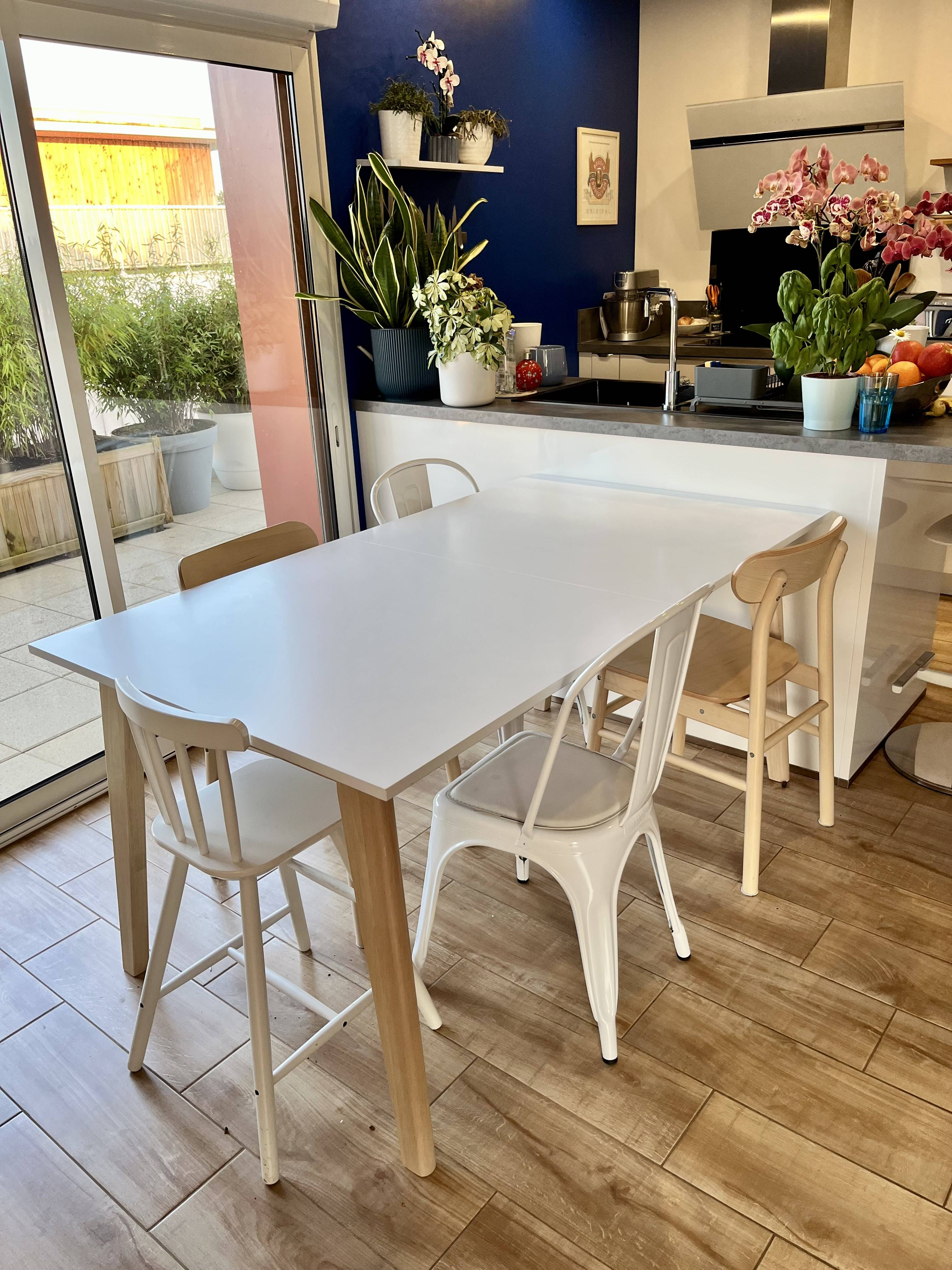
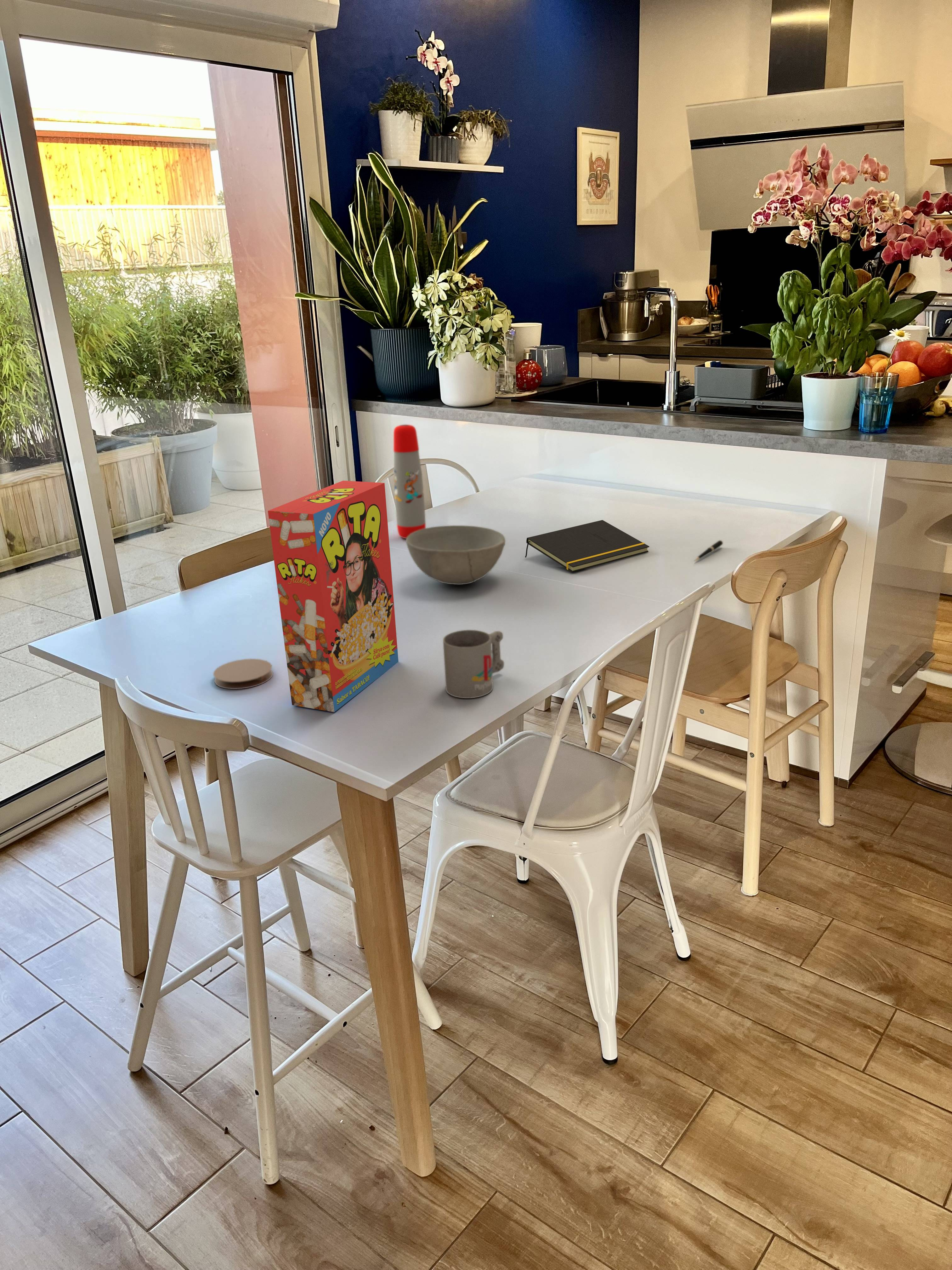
+ coaster [213,658,273,689]
+ notepad [525,520,649,572]
+ cereal box [268,480,399,712]
+ pen [694,540,723,562]
+ mug [443,630,504,699]
+ bowl [406,525,506,585]
+ water bottle [393,424,426,539]
